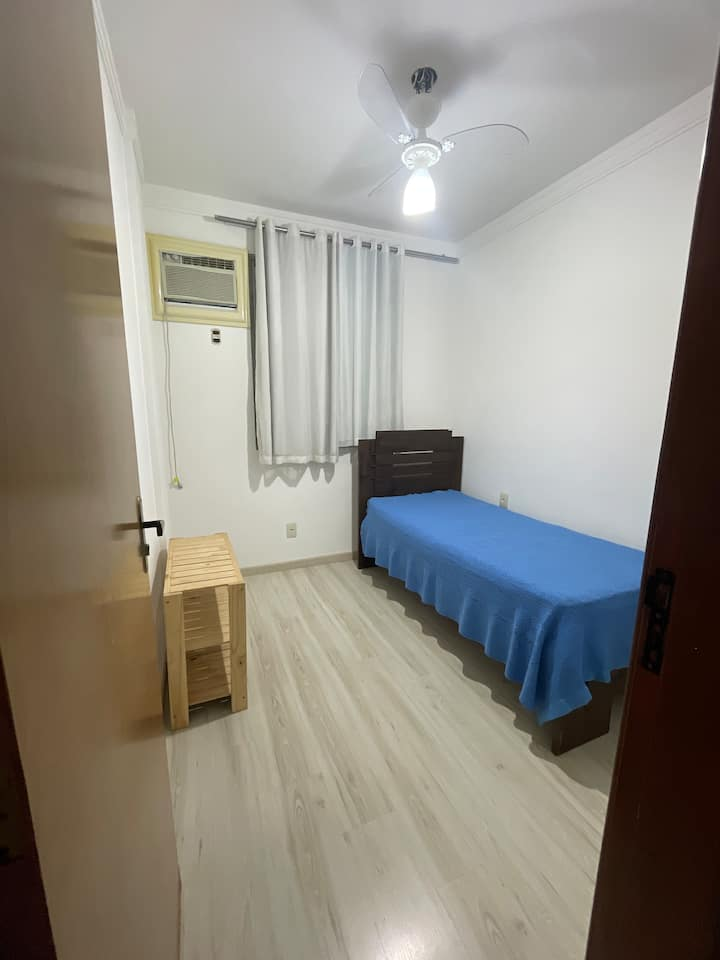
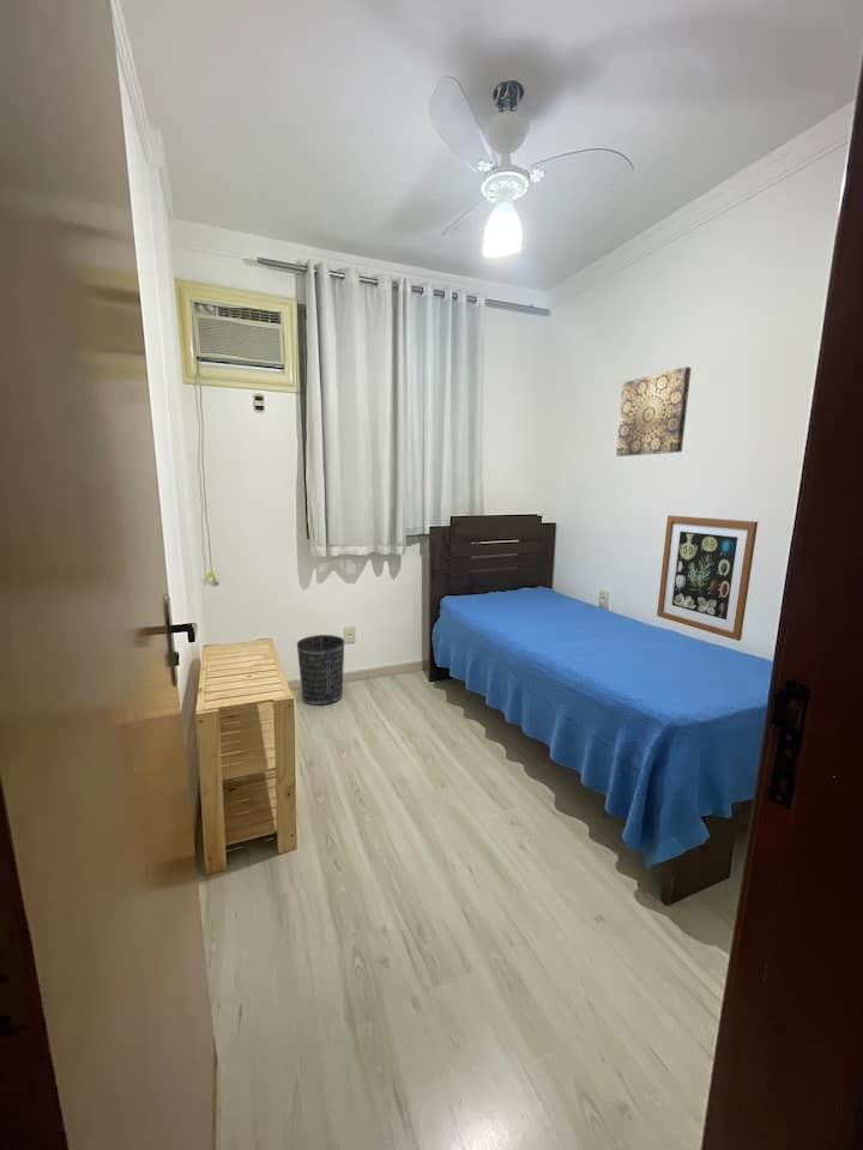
+ wastebasket [296,634,345,707]
+ wall art [615,365,693,458]
+ wall art [656,514,759,642]
